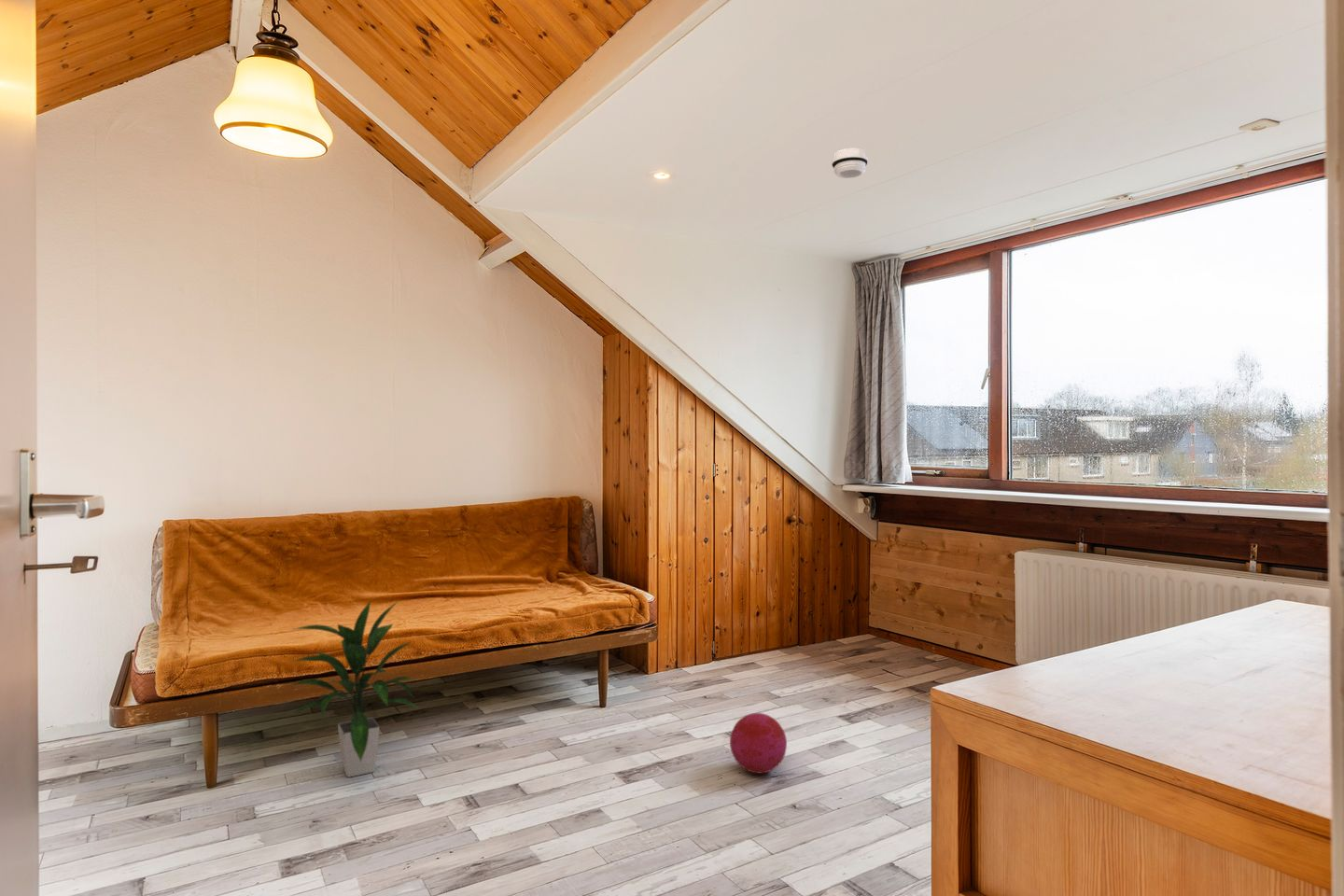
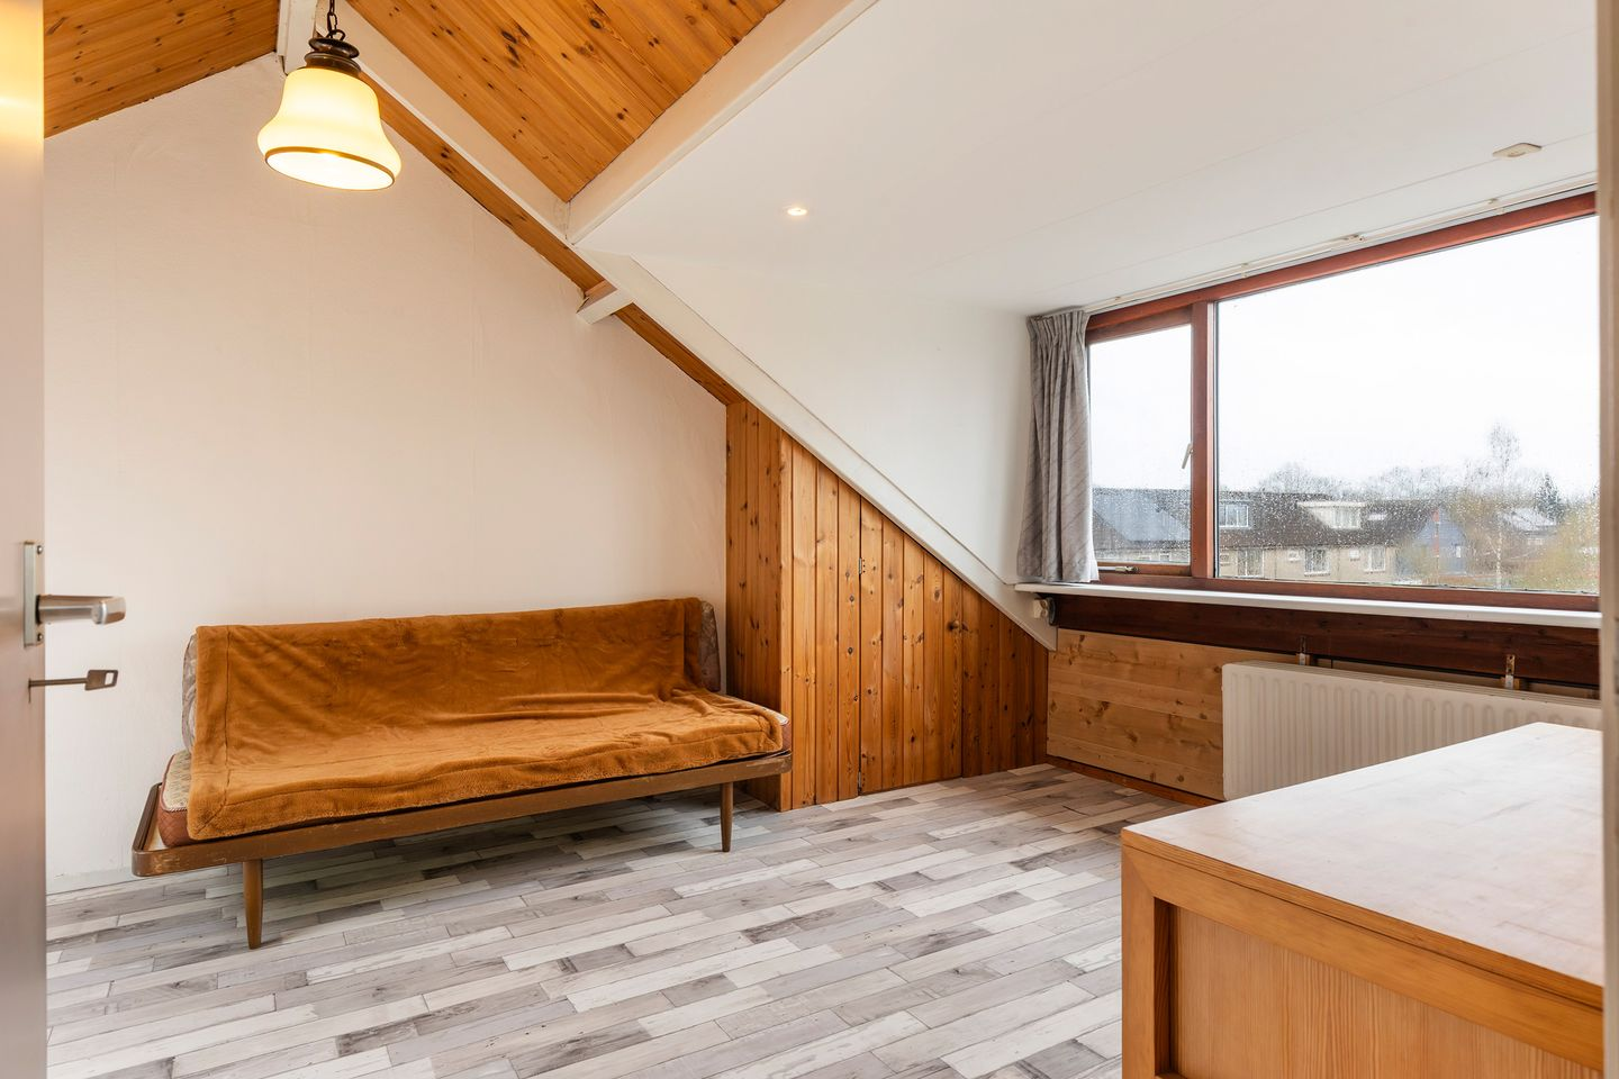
- smoke detector [831,147,869,179]
- indoor plant [281,599,420,778]
- ball [729,712,788,775]
